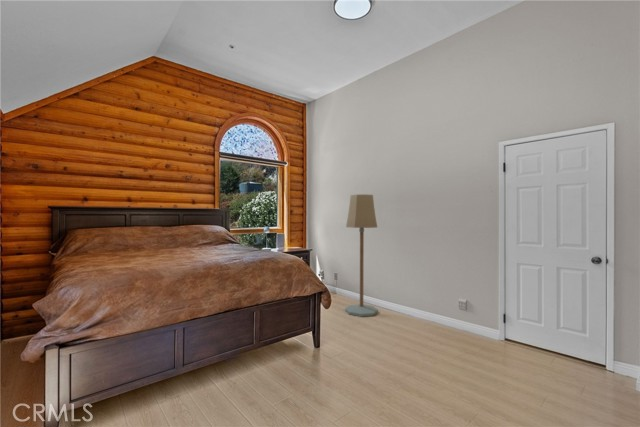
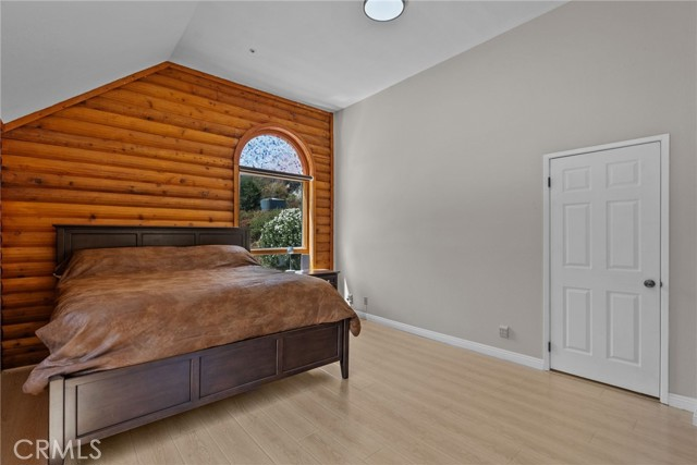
- floor lamp [344,193,379,318]
